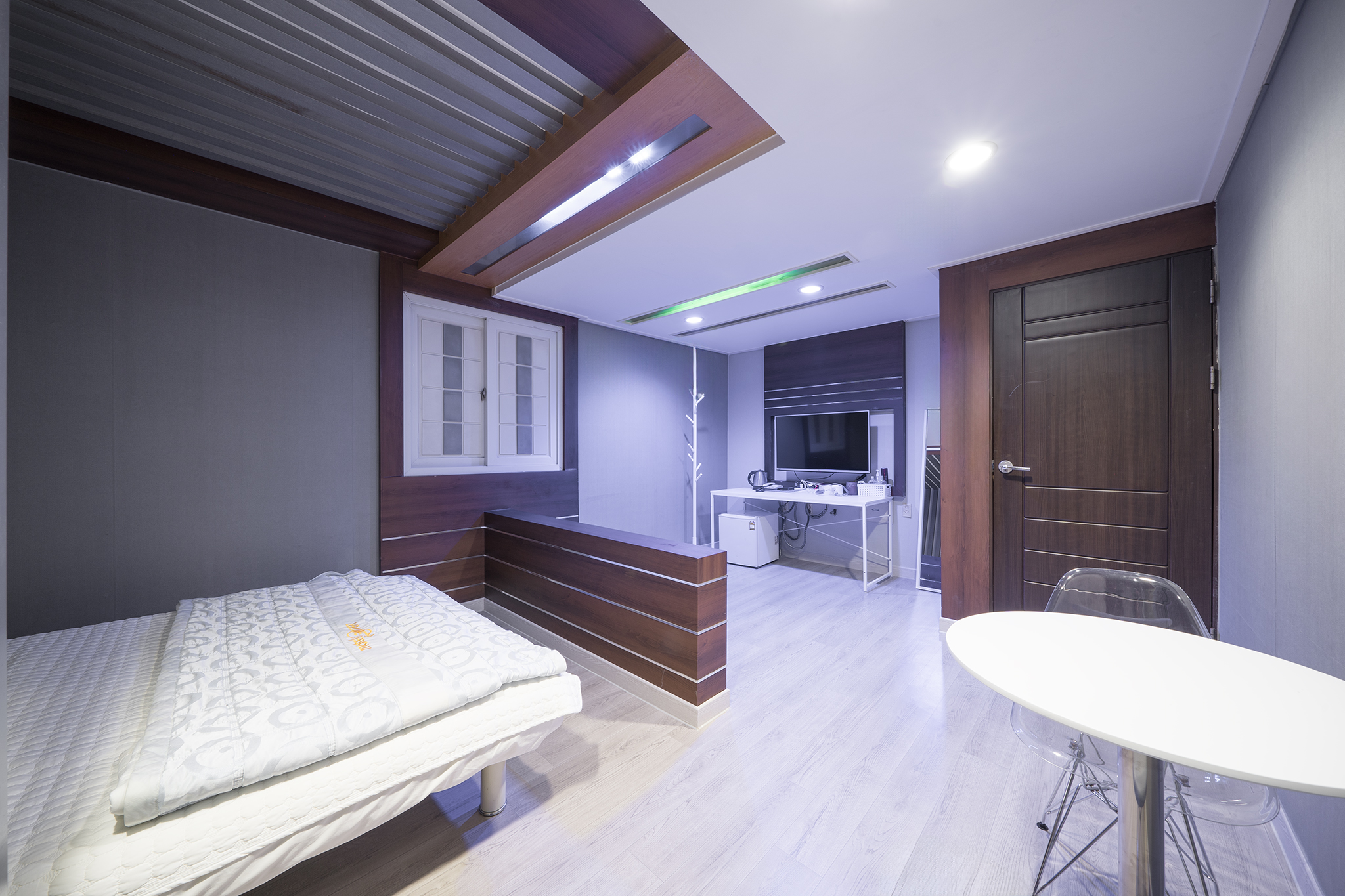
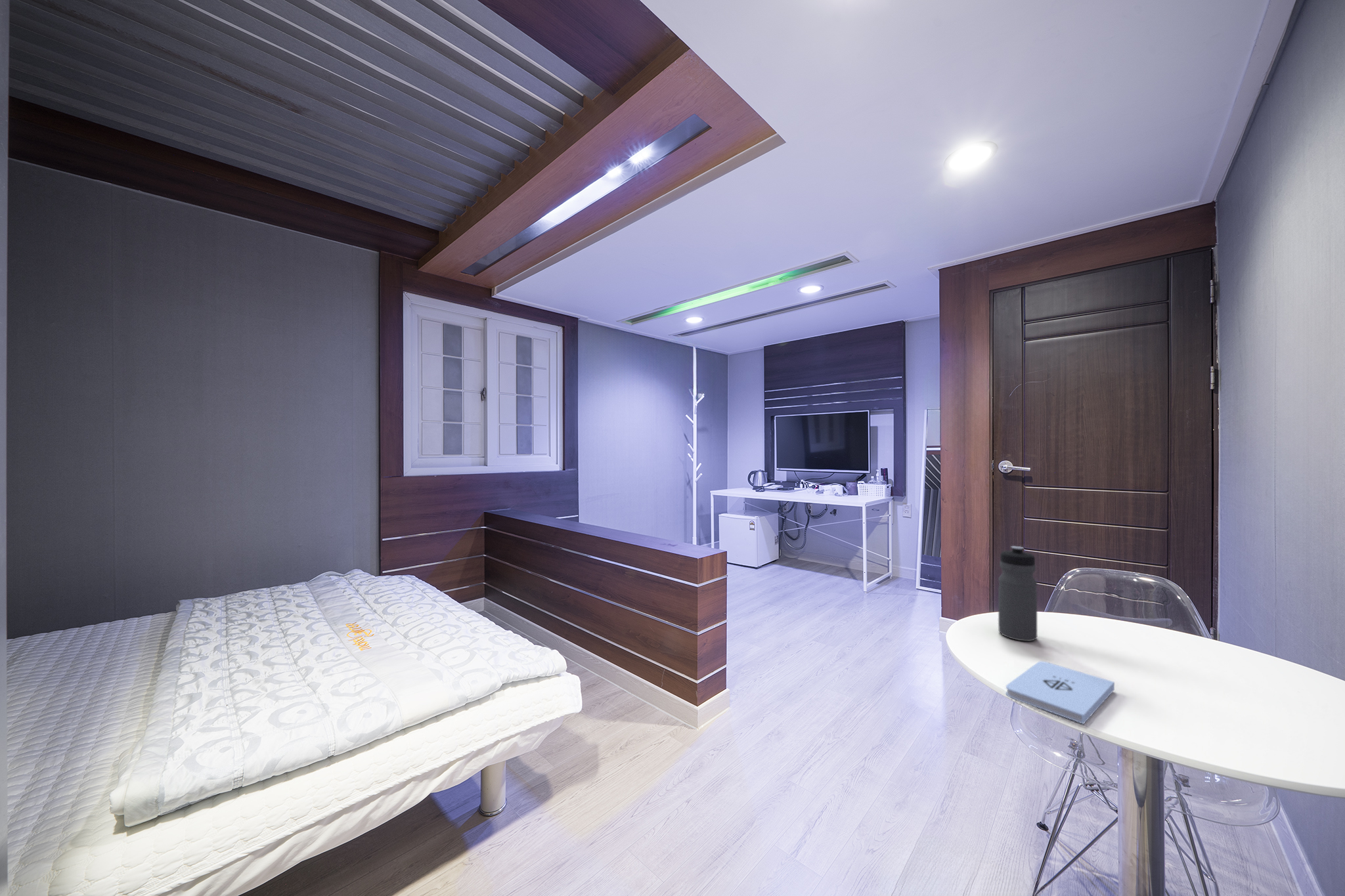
+ water bottle [998,545,1038,642]
+ notepad [1005,660,1115,725]
